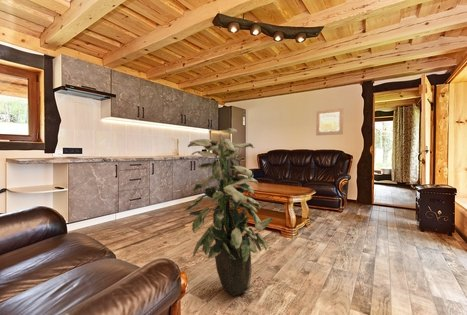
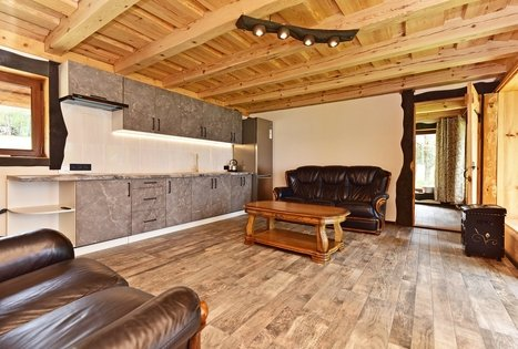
- indoor plant [184,128,274,297]
- wall art [315,107,344,136]
